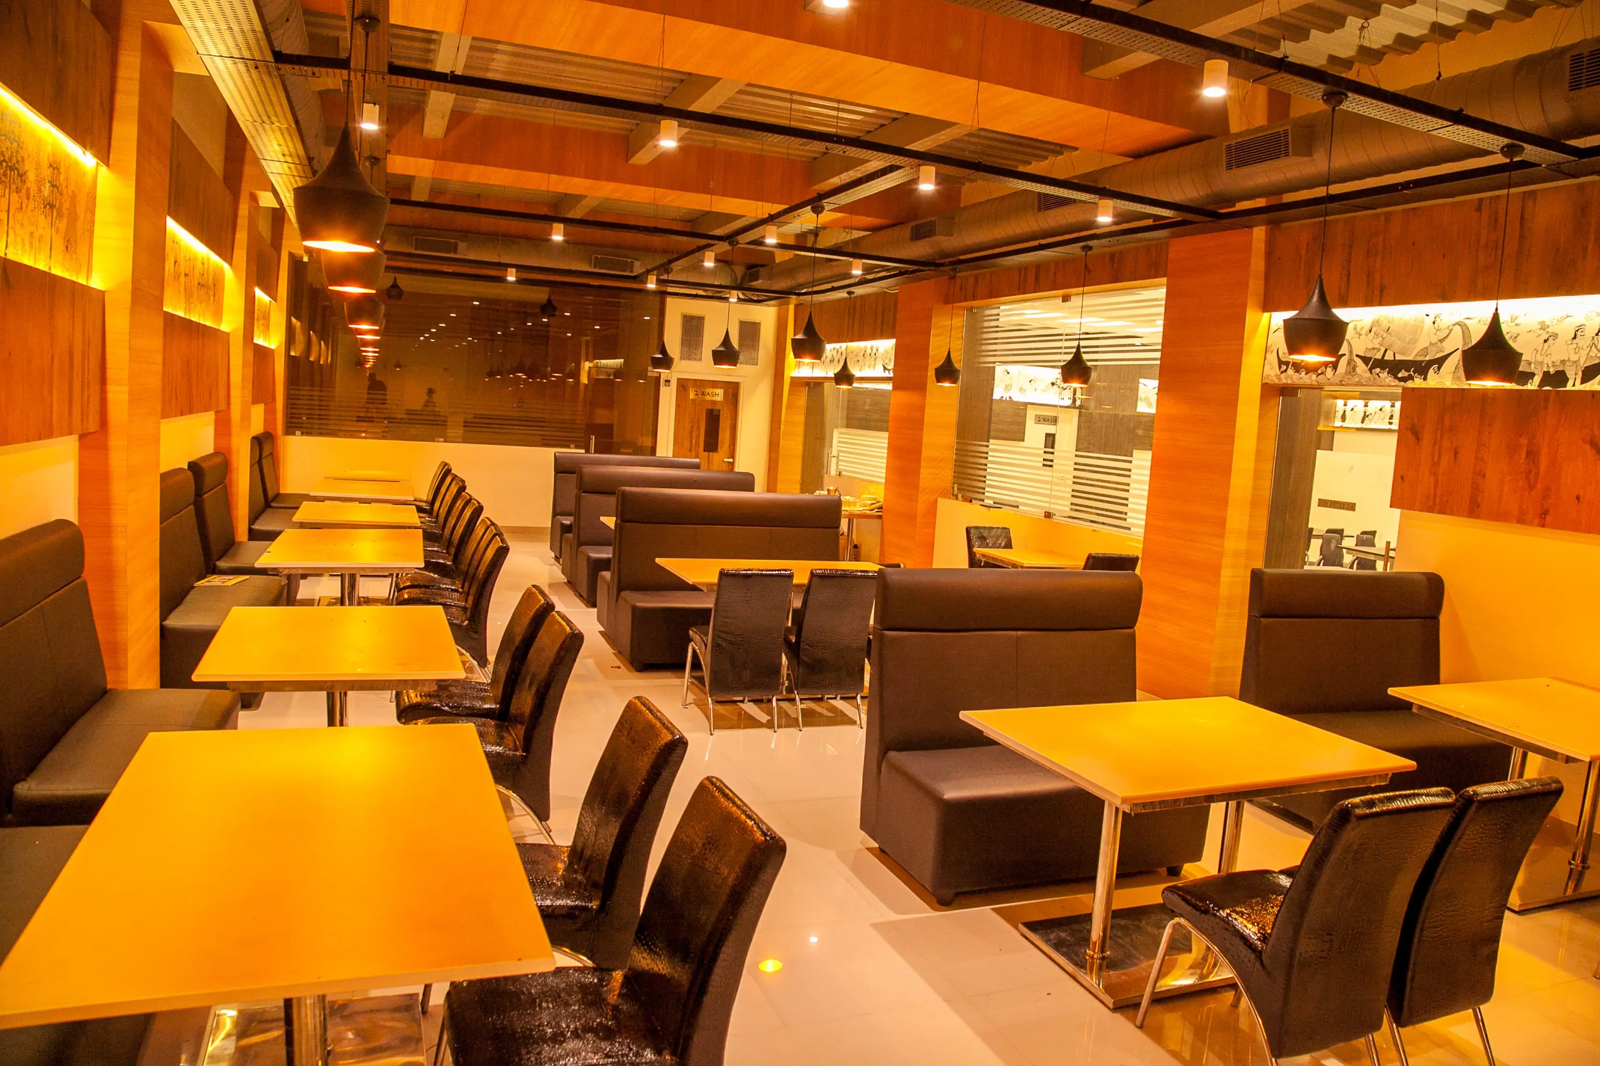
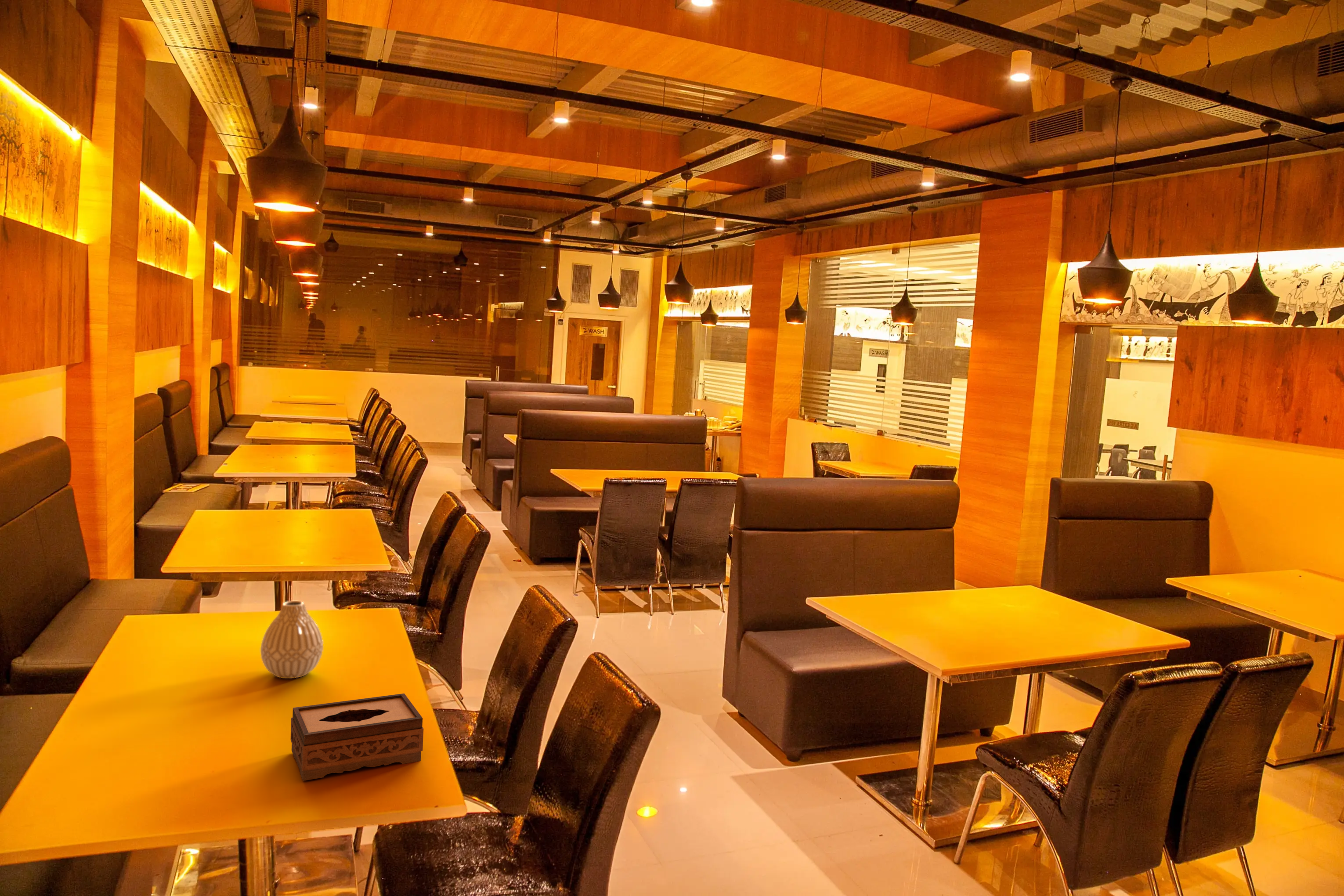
+ tissue box [290,693,424,781]
+ vase [260,600,324,679]
